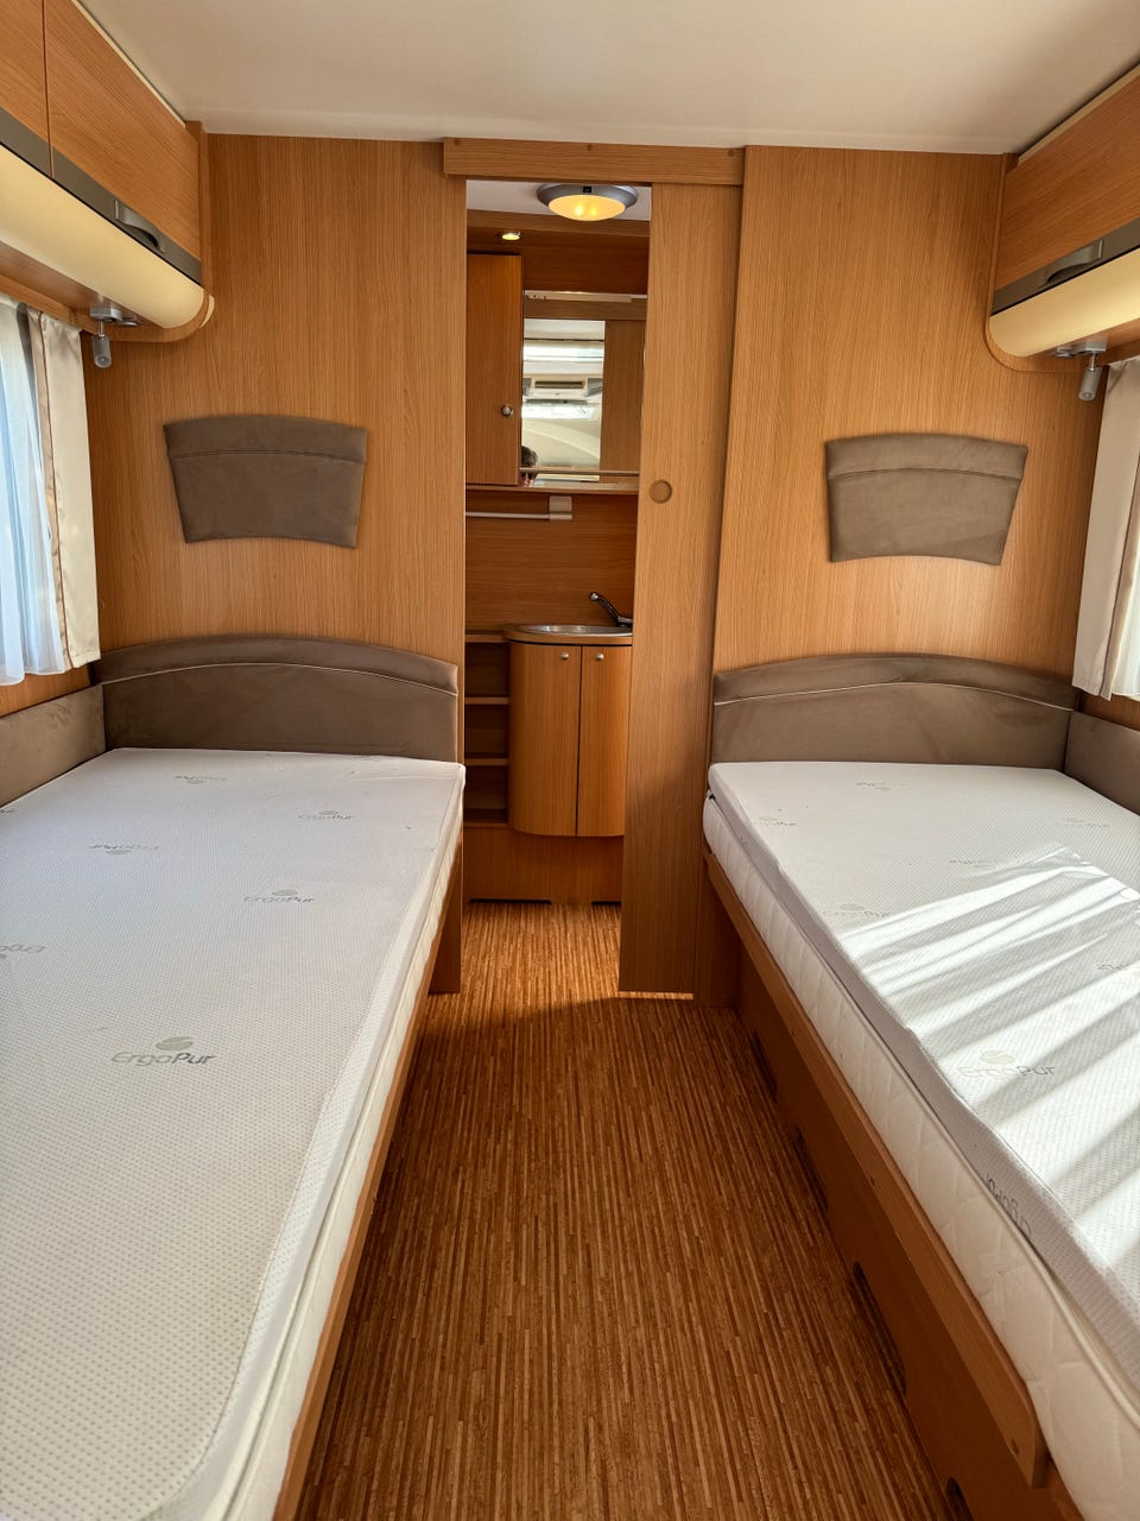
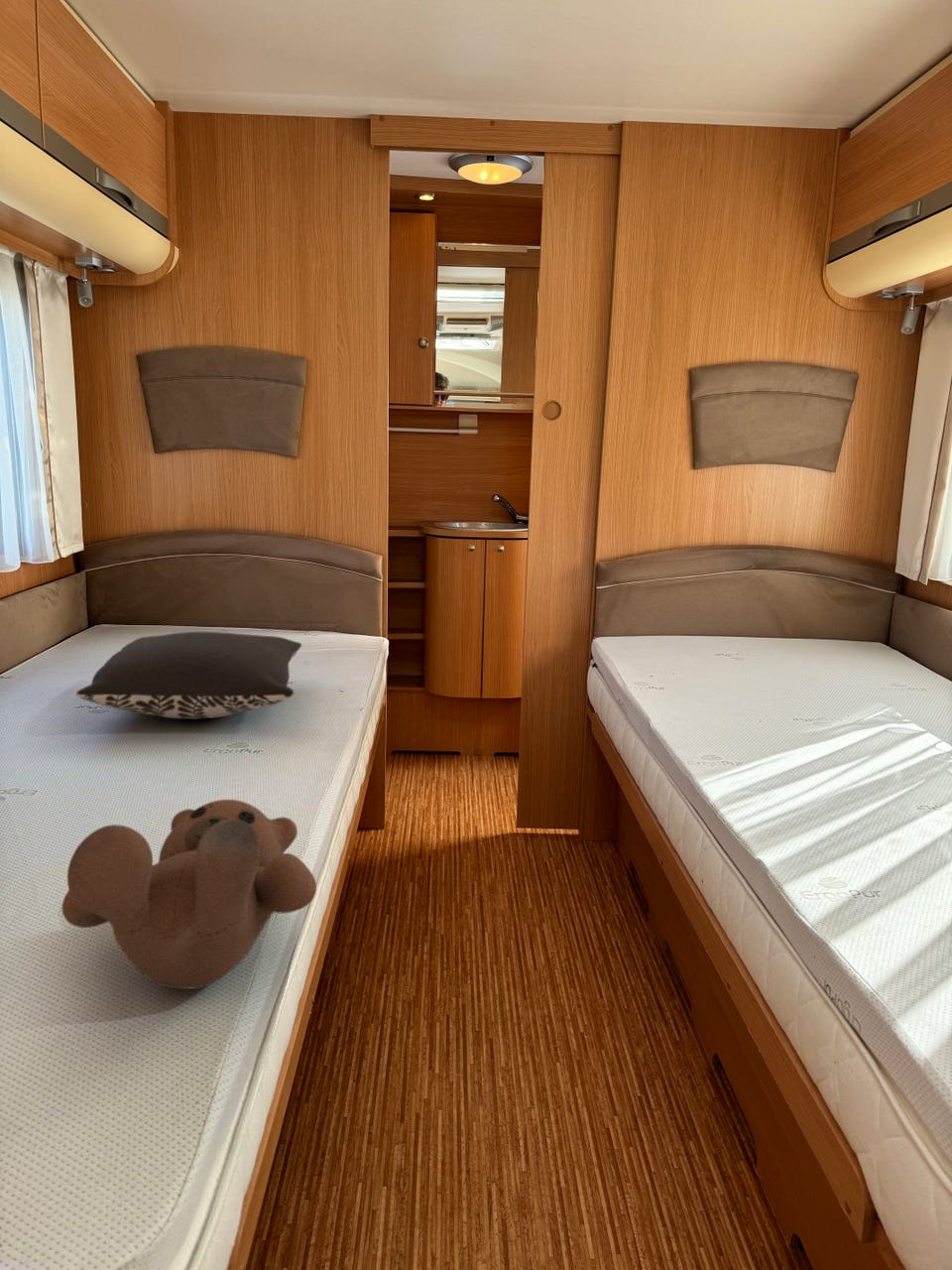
+ pillow [75,631,302,720]
+ teddy bear [61,799,317,990]
